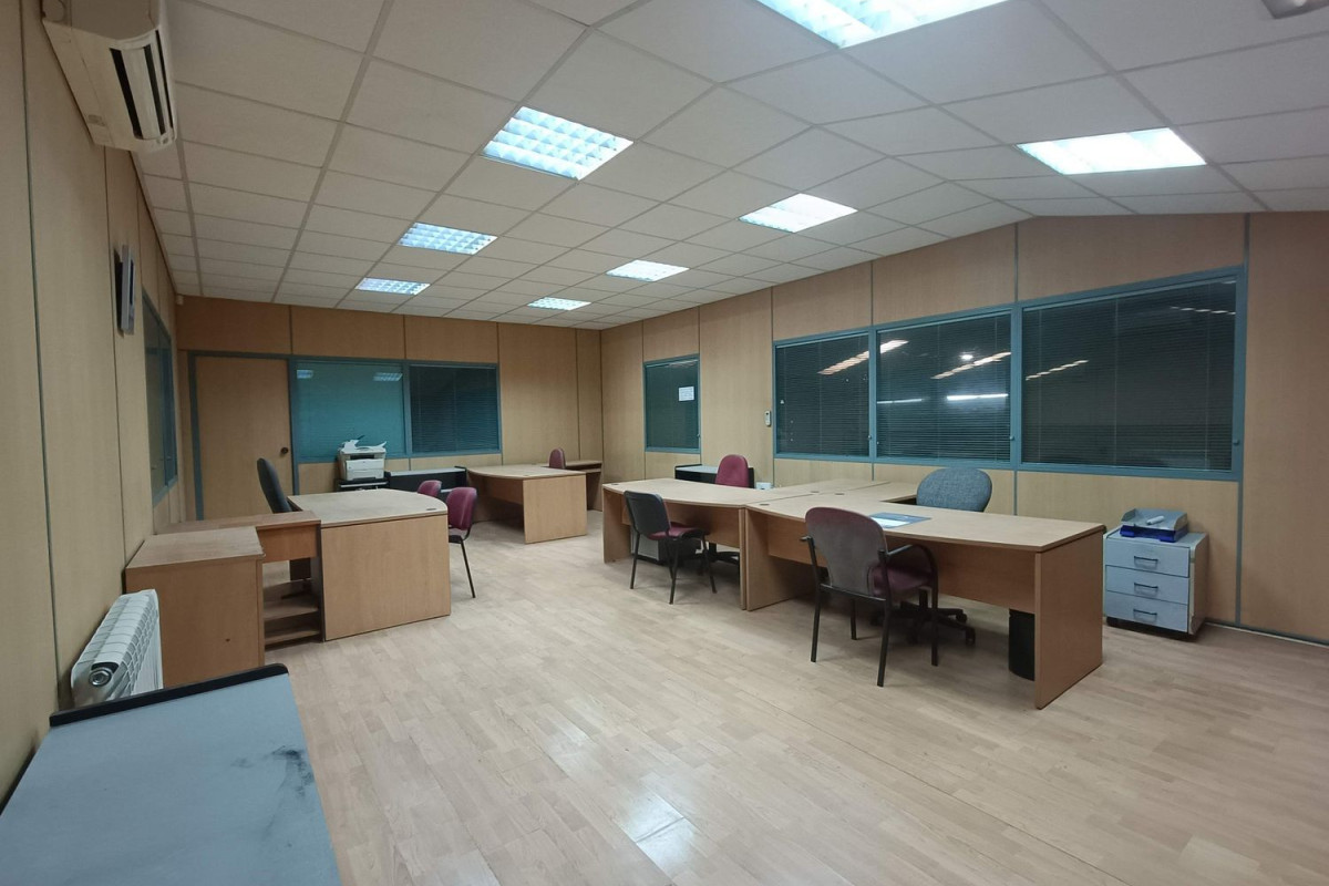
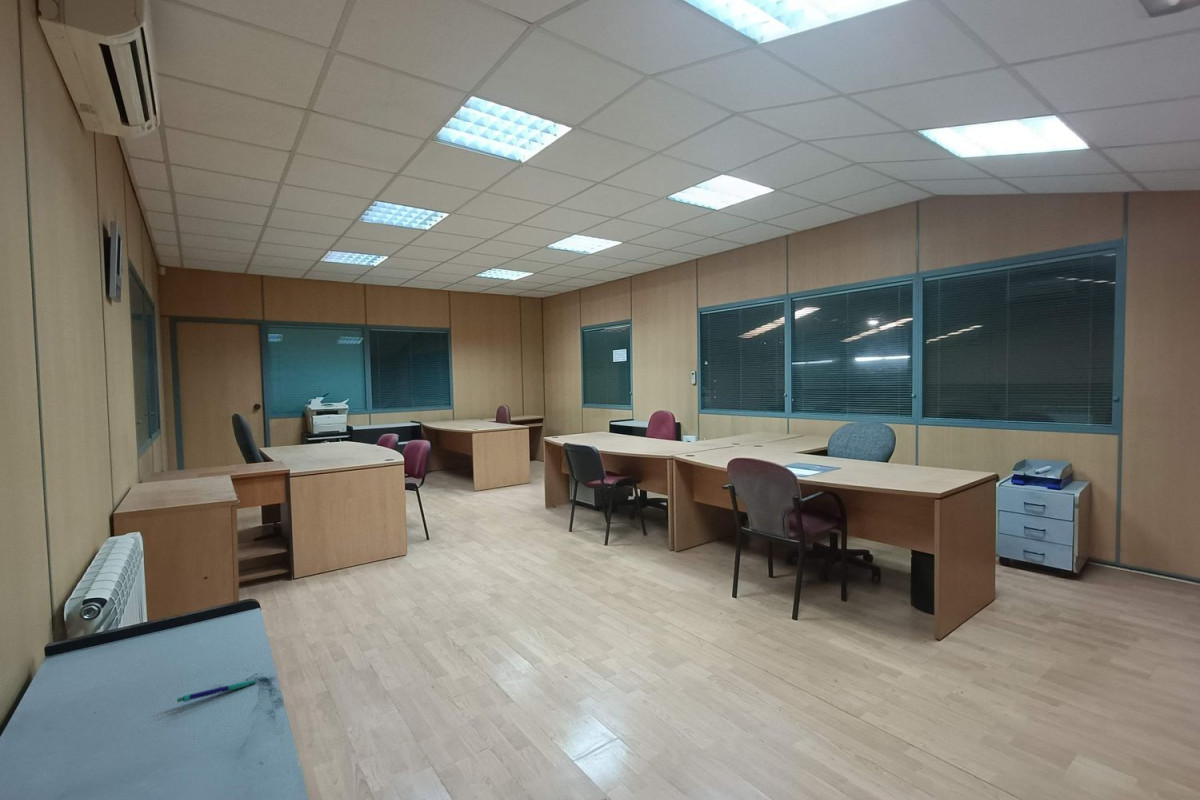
+ pen [176,679,258,704]
